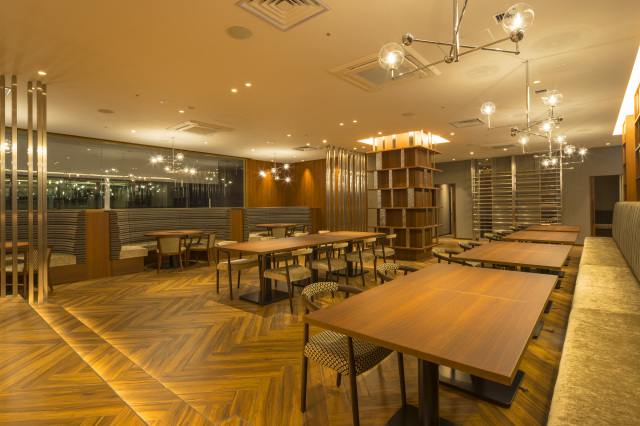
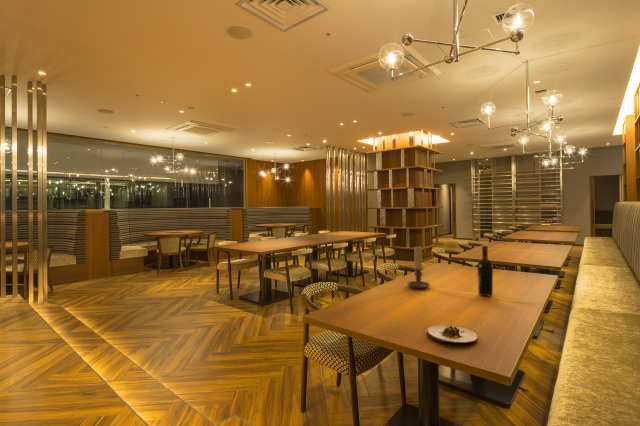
+ wine bottle [476,245,494,297]
+ candle holder [406,246,431,290]
+ salad plate [426,324,479,344]
